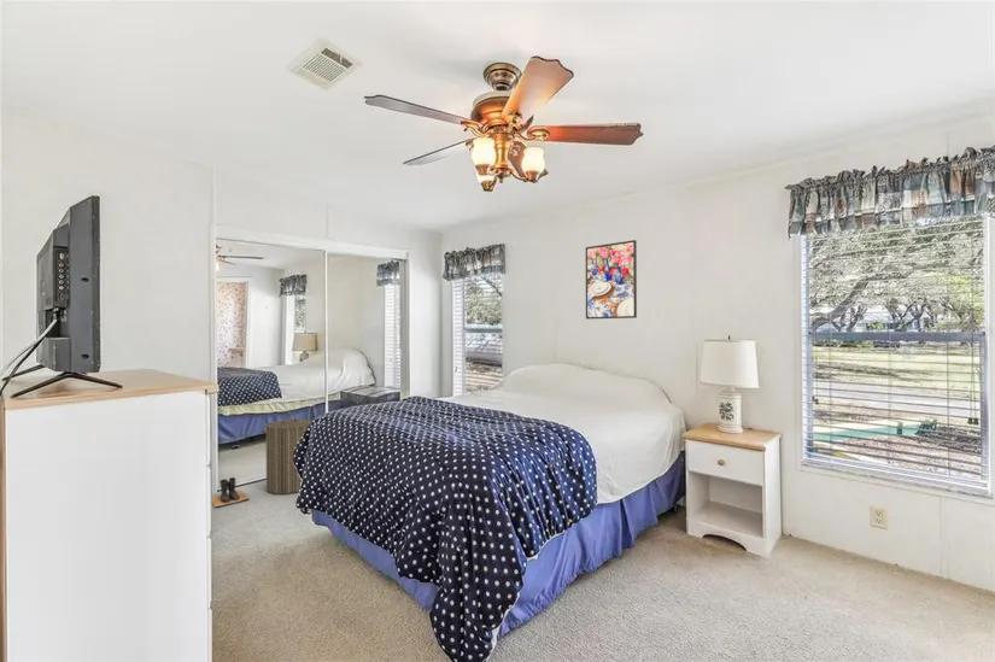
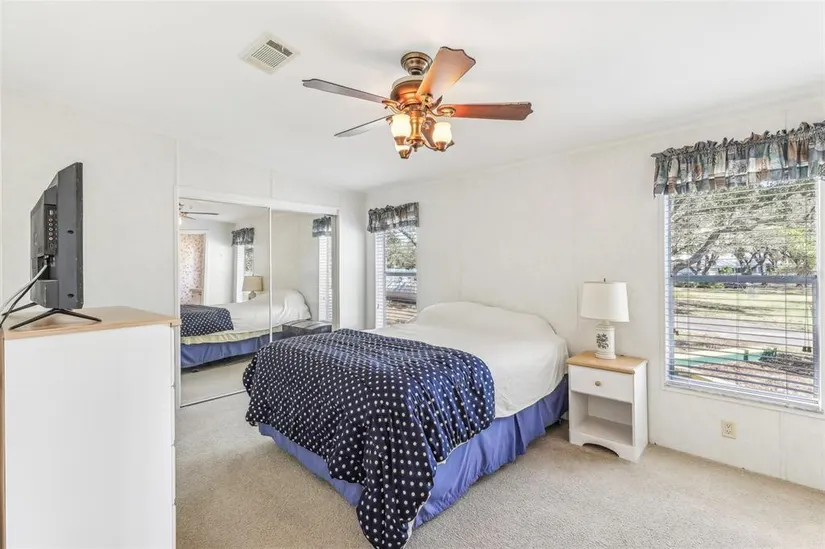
- boots [211,476,250,509]
- laundry hamper [259,411,314,496]
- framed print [585,239,638,320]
